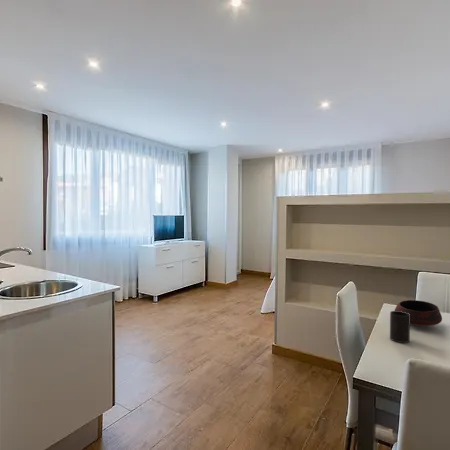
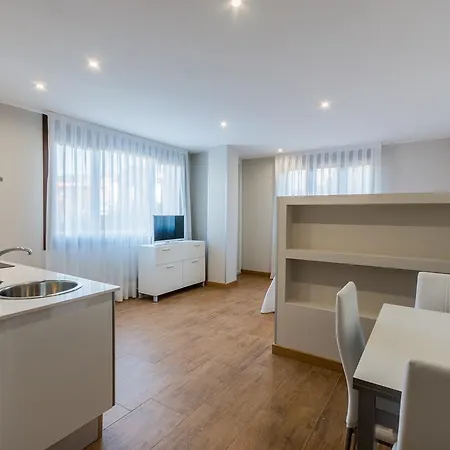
- bowl [394,299,443,327]
- cup [389,310,411,344]
